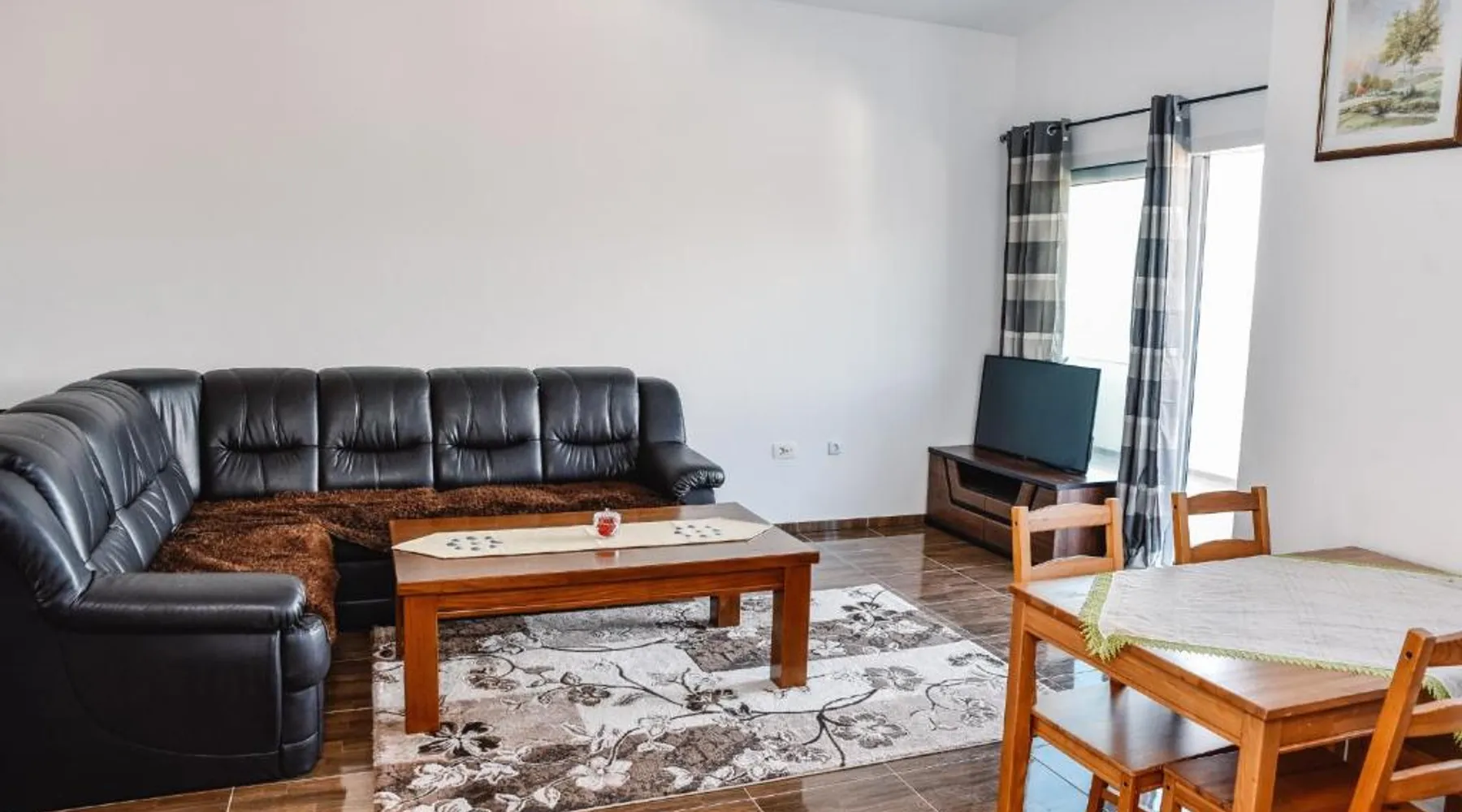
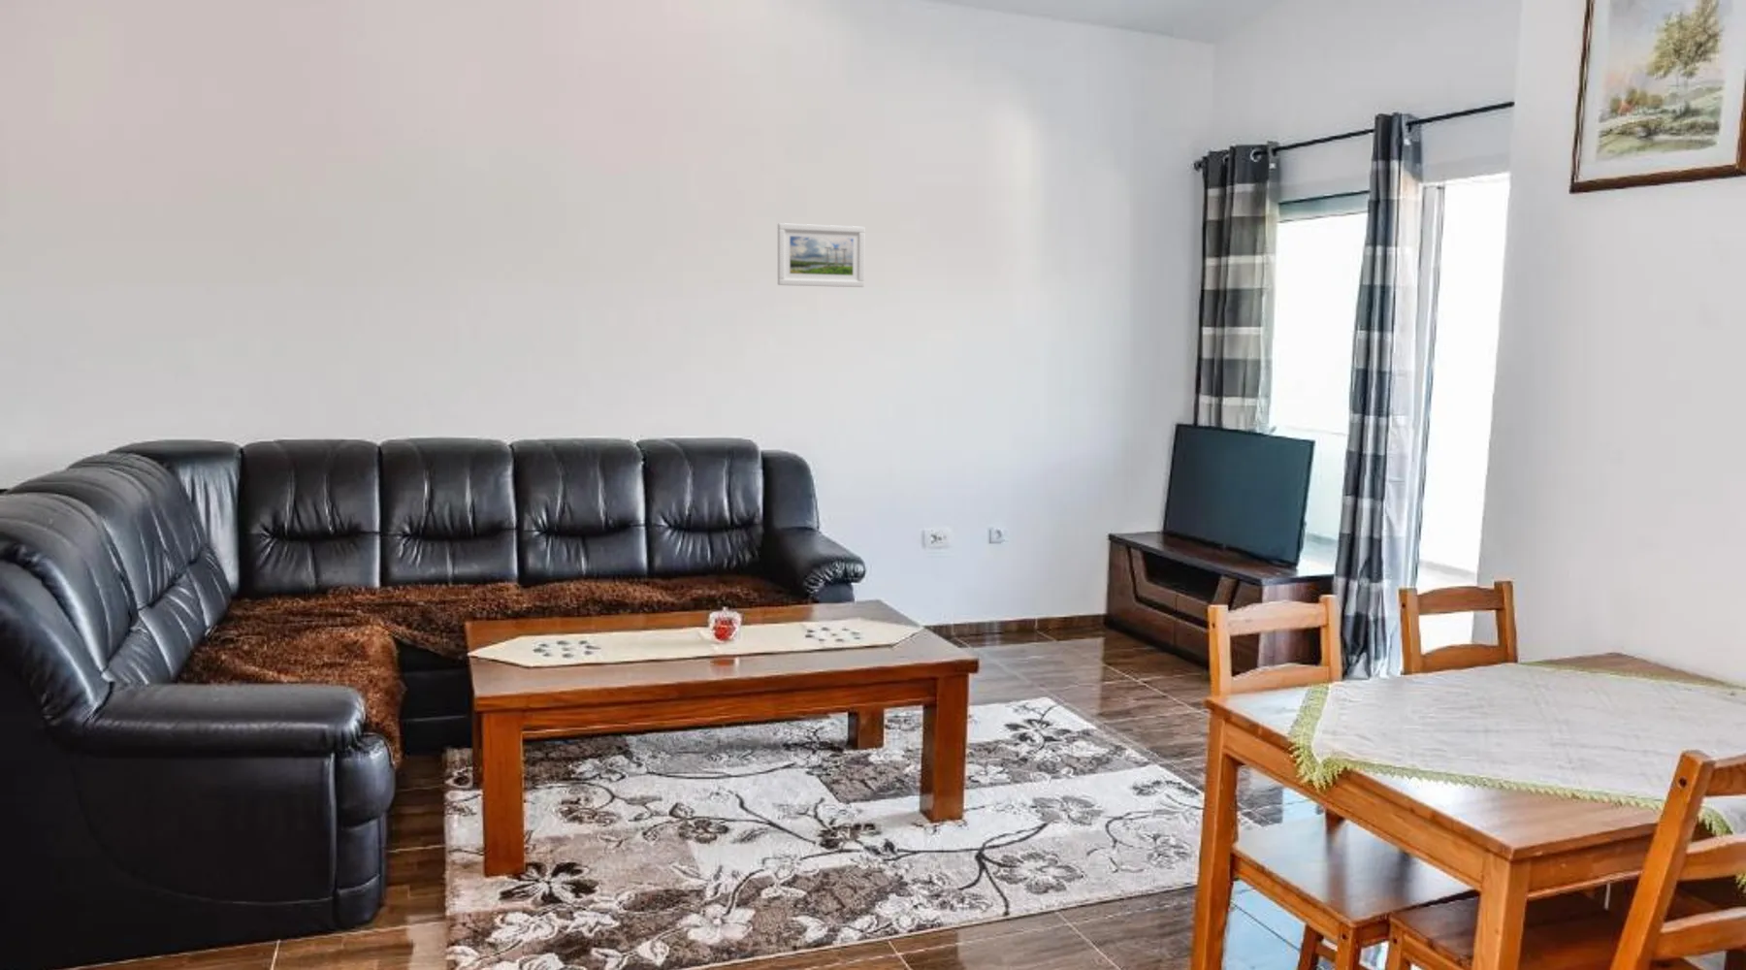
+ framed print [777,222,866,288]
